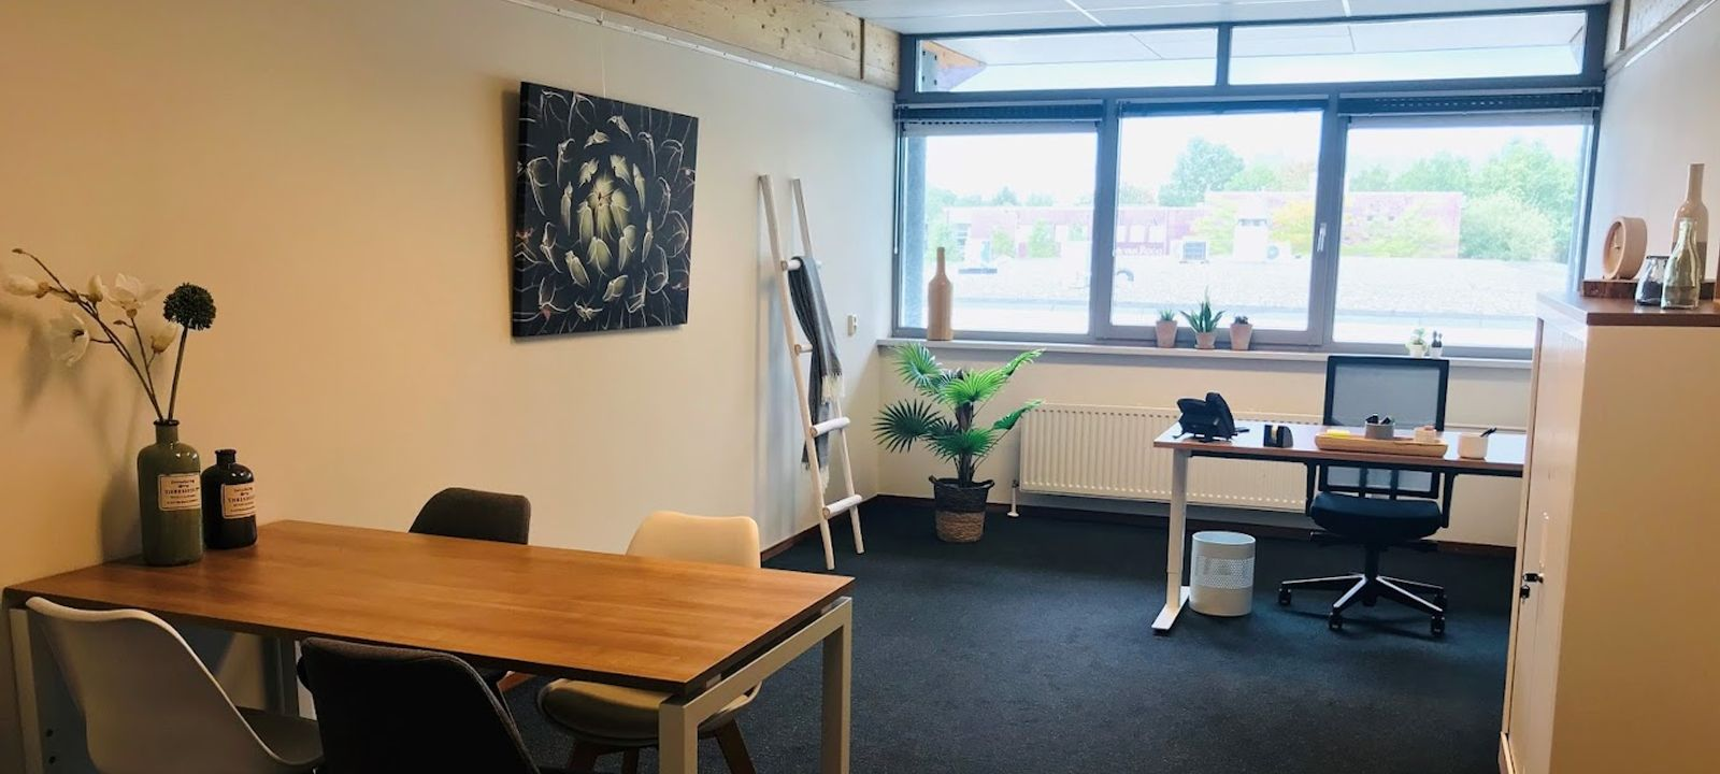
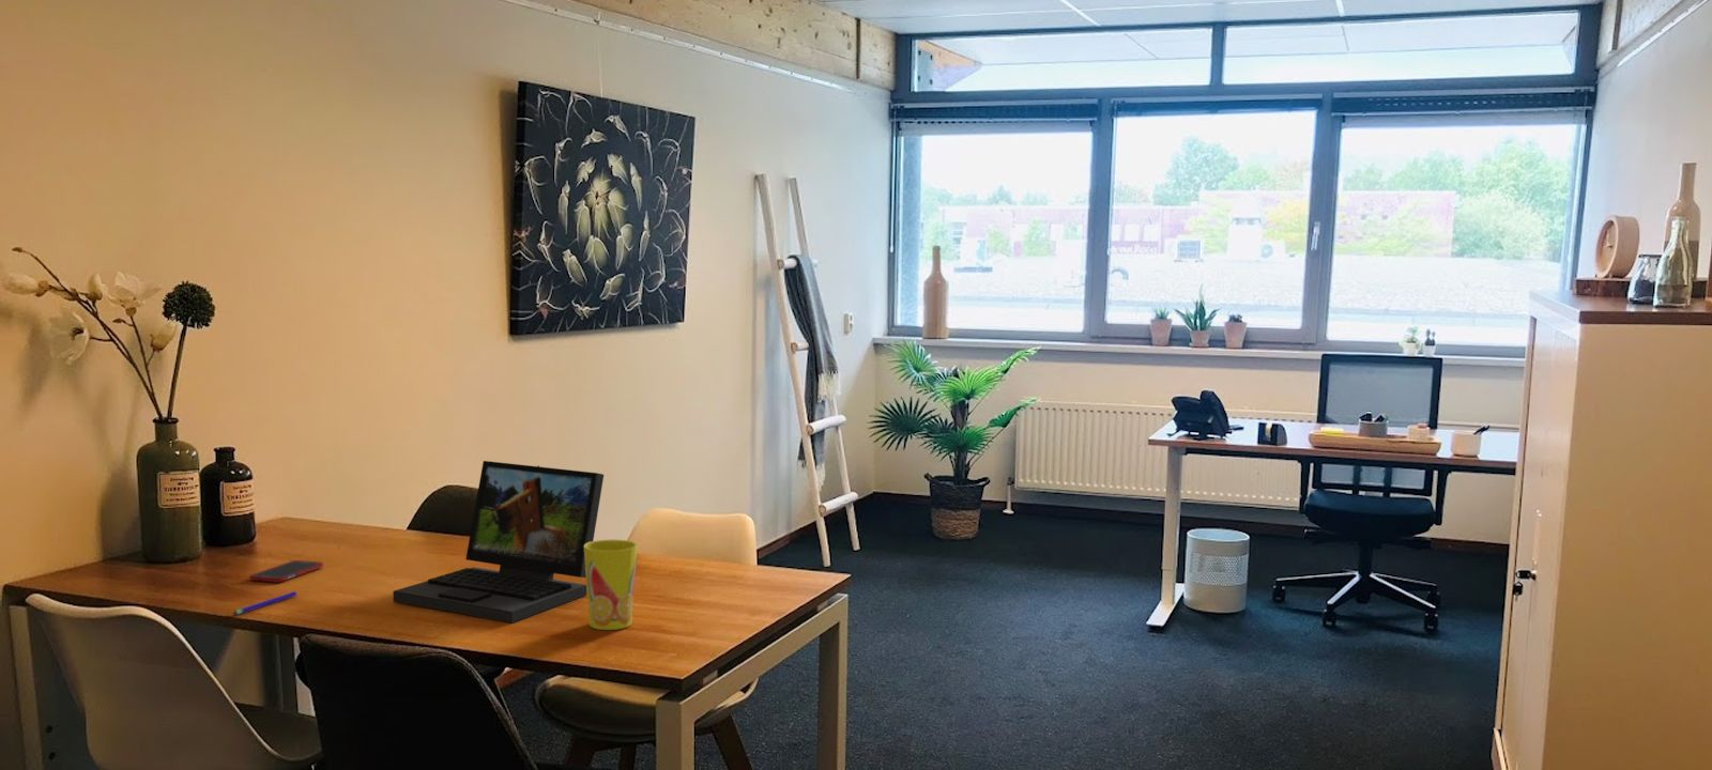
+ laptop [392,460,605,624]
+ cell phone [248,560,324,583]
+ cup [584,539,639,631]
+ pen [233,590,298,616]
